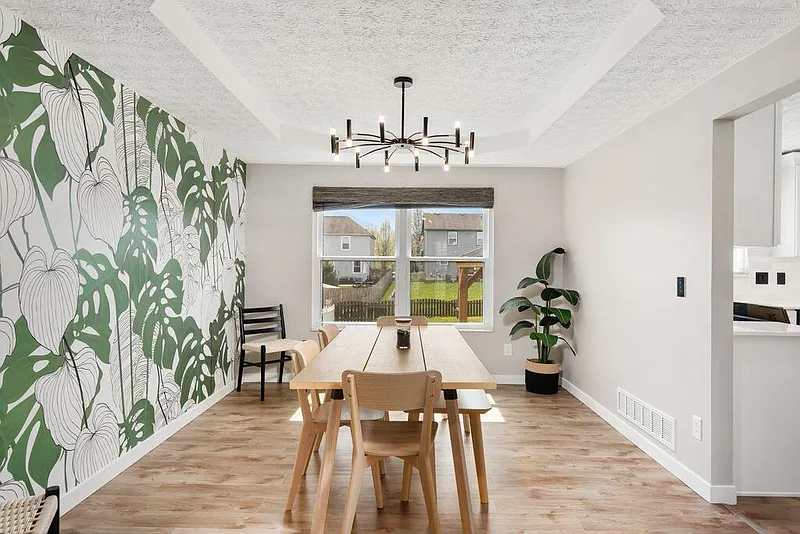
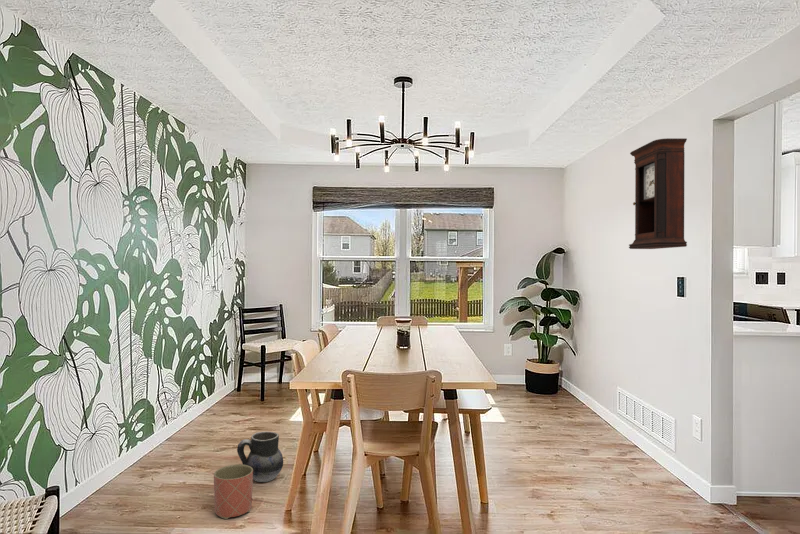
+ pendulum clock [628,137,688,250]
+ ceramic jug [236,431,284,483]
+ planter [213,463,254,520]
